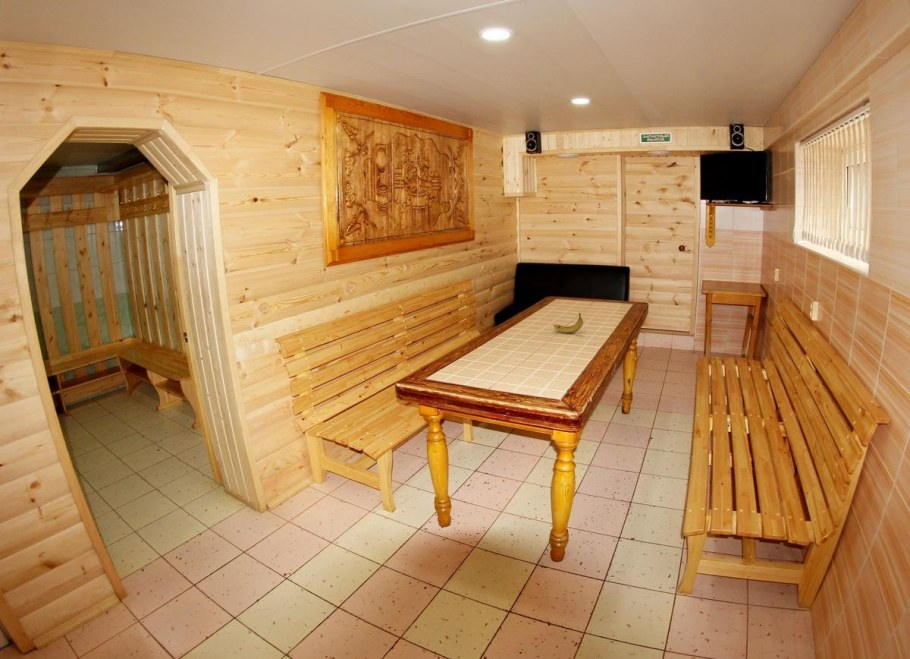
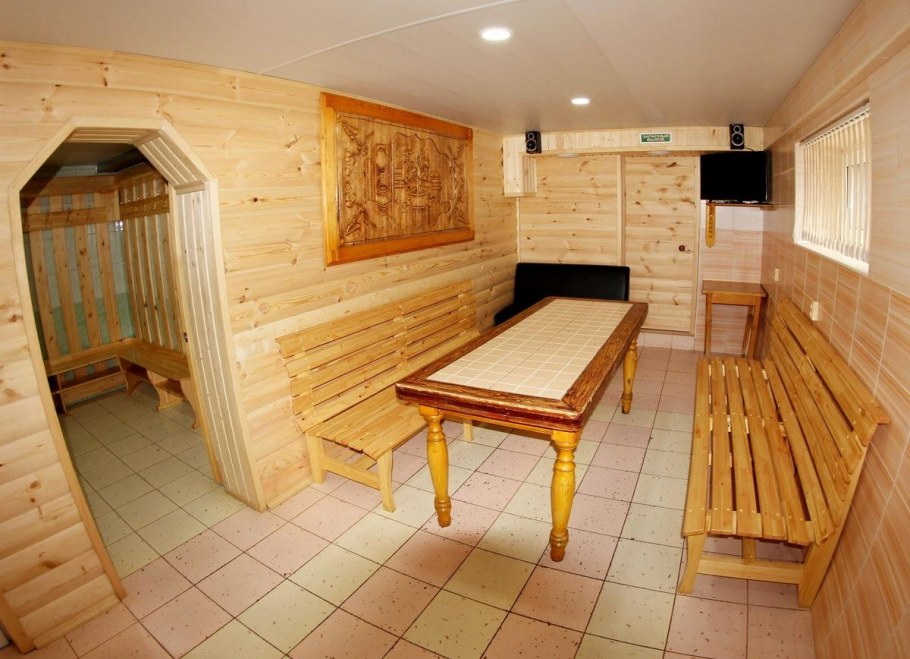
- fruit [553,312,584,334]
